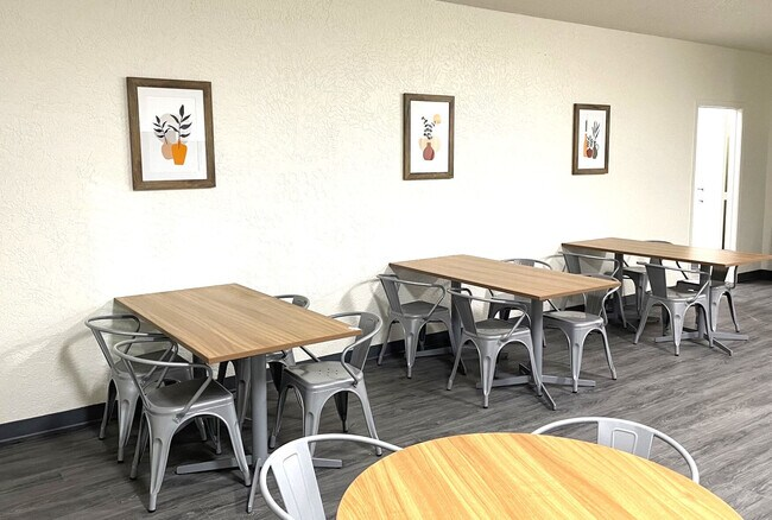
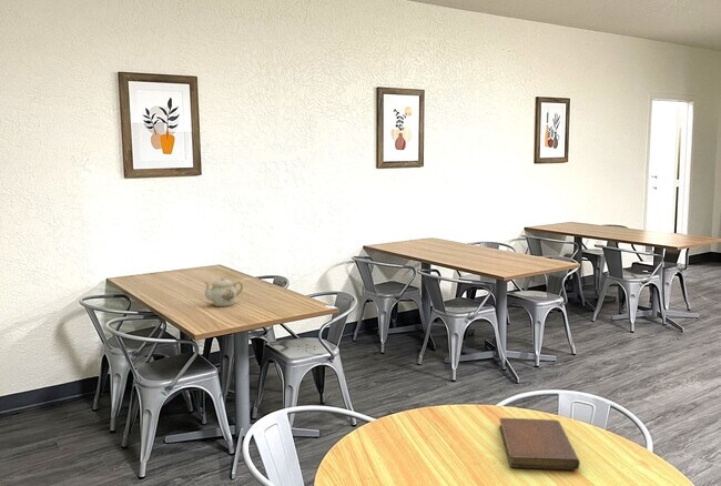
+ notebook [498,417,581,470]
+ teapot [203,276,244,307]
